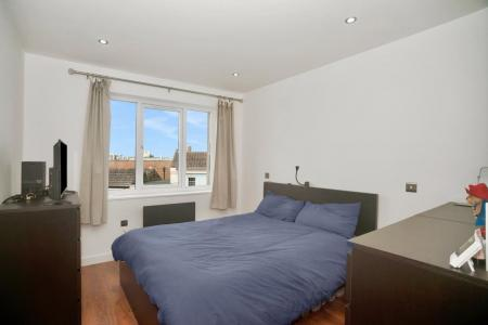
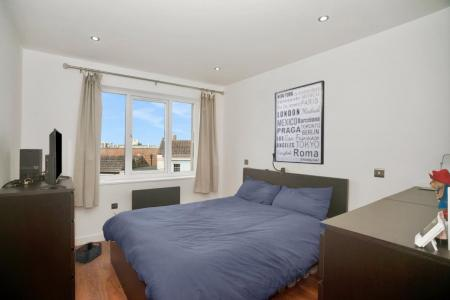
+ wall art [273,80,325,166]
+ storage bin [74,241,103,264]
